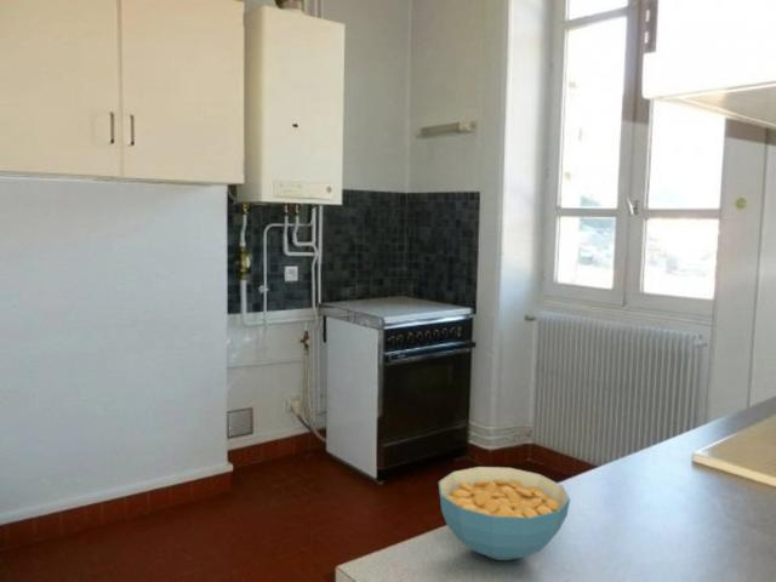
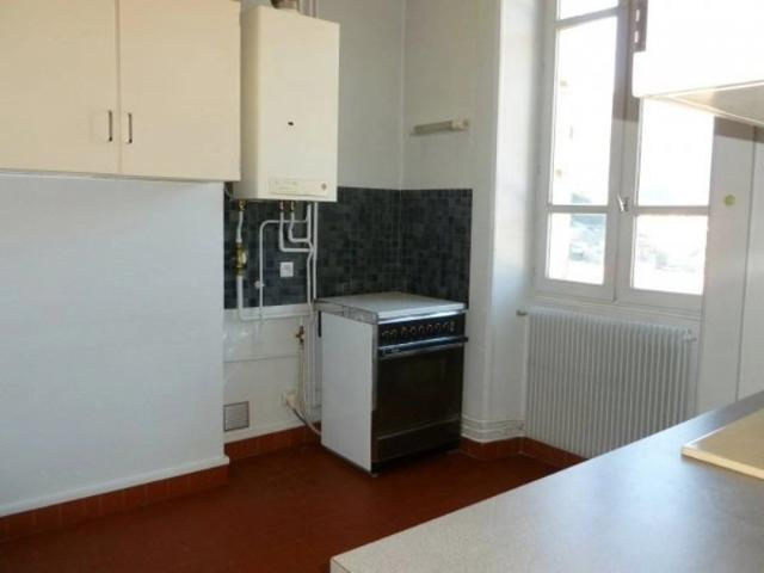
- cereal bowl [438,466,571,561]
